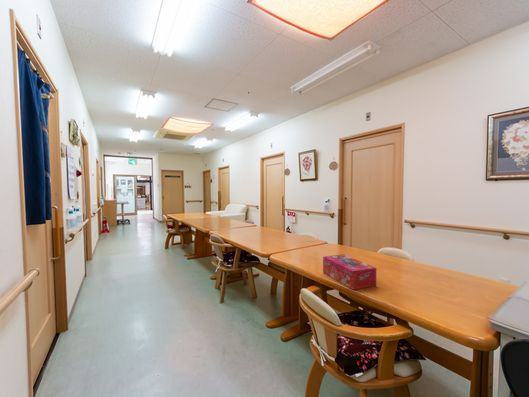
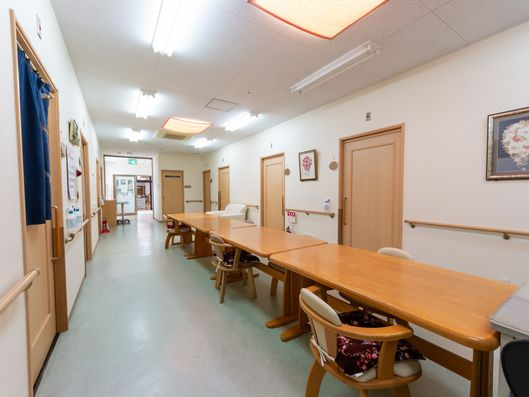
- tissue box [322,253,377,291]
